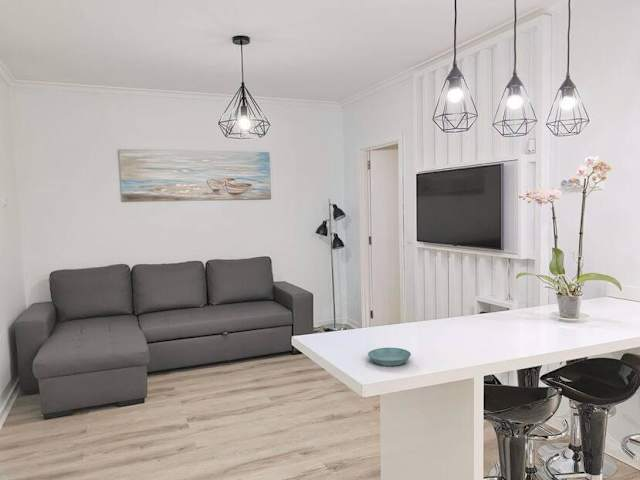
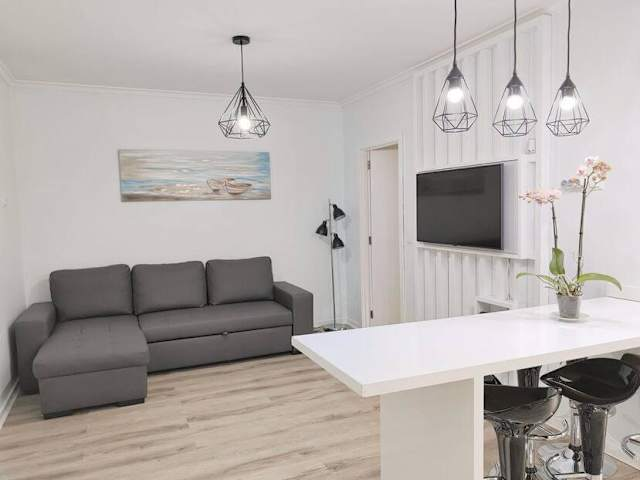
- saucer [367,347,412,367]
